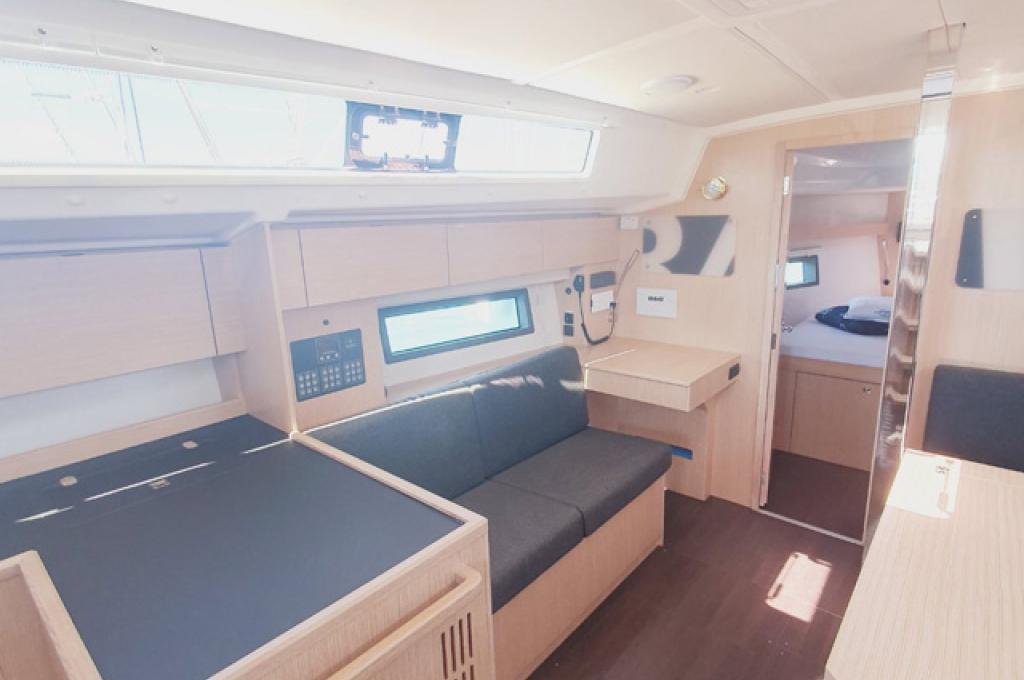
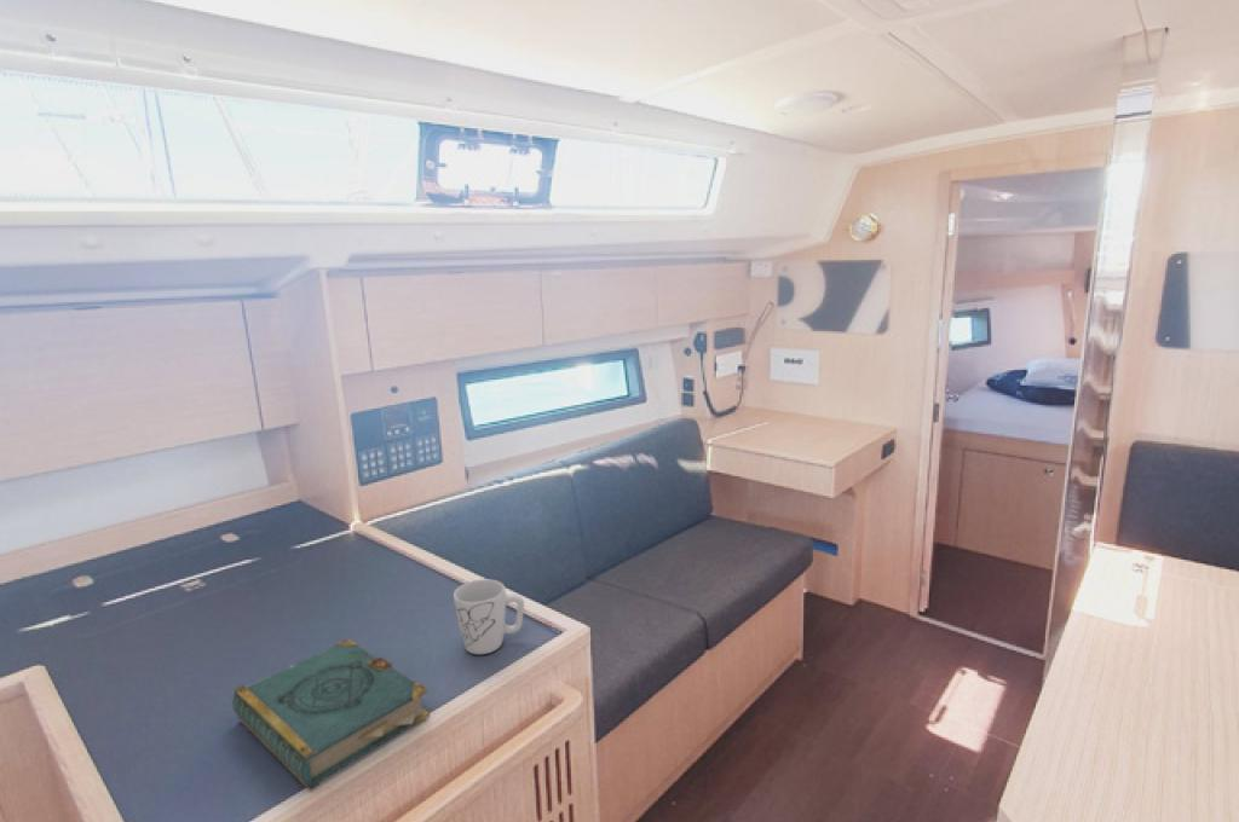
+ book [231,637,431,792]
+ mug [453,578,525,655]
